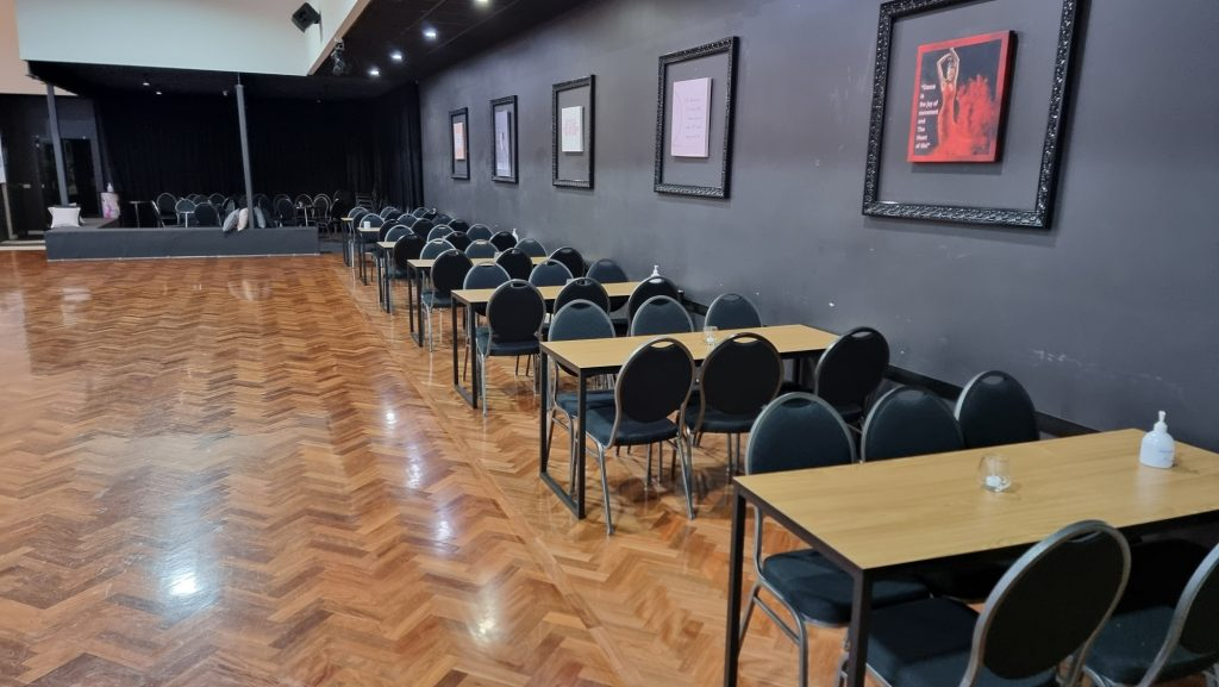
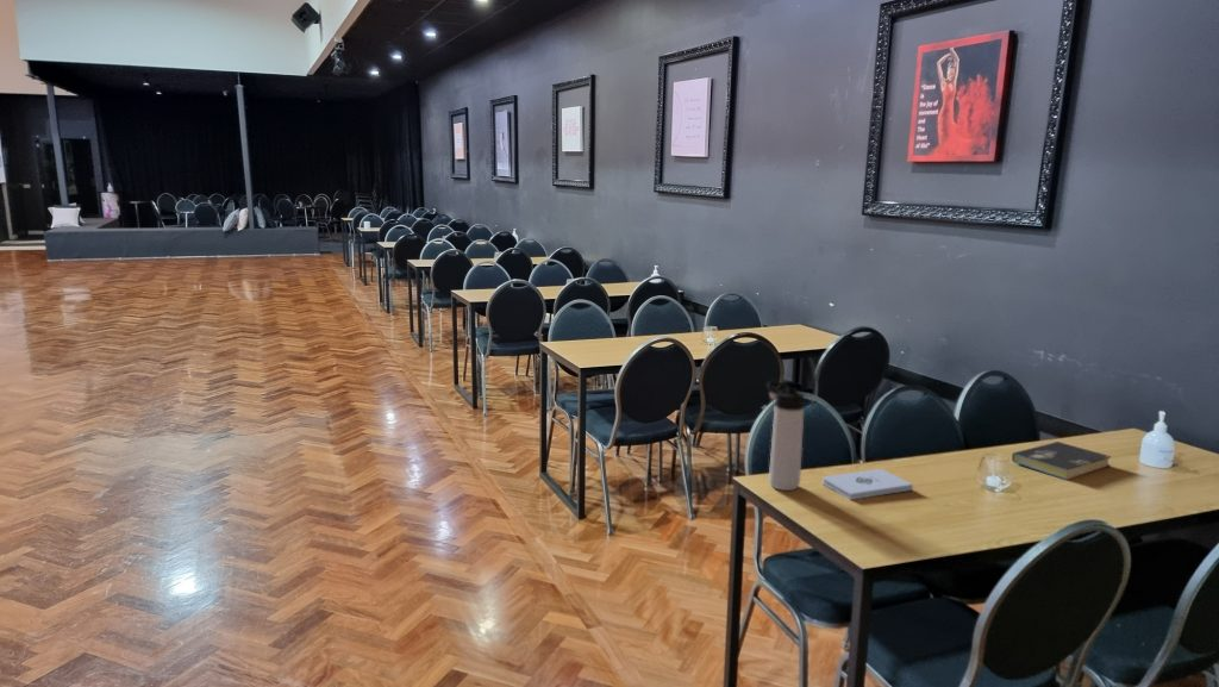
+ book [1011,441,1112,481]
+ notepad [821,468,914,501]
+ thermos bottle [765,380,805,492]
